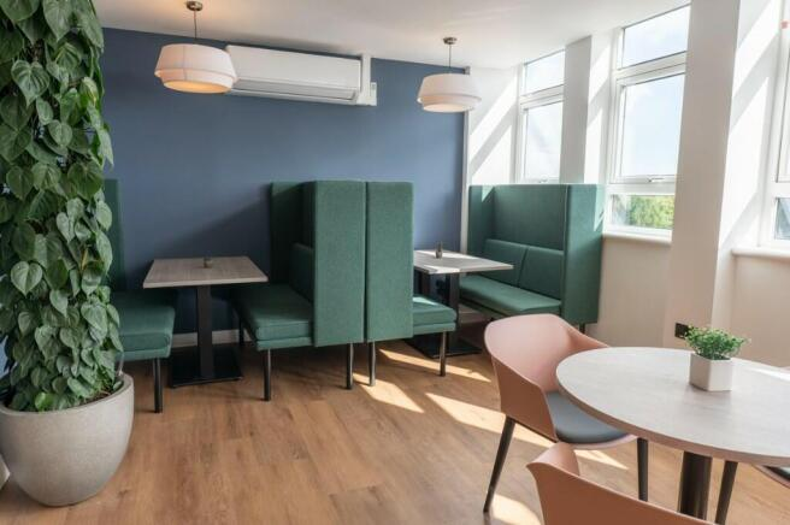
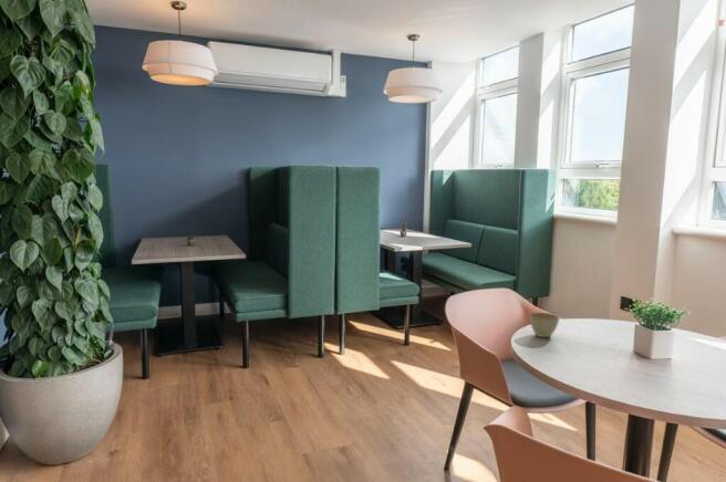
+ flower pot [528,312,560,338]
